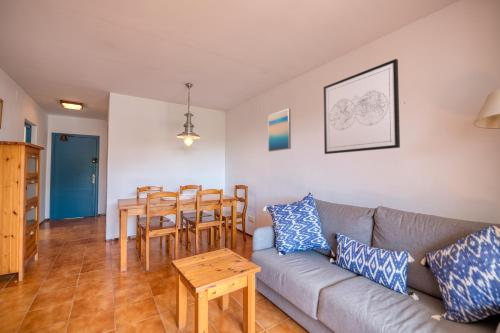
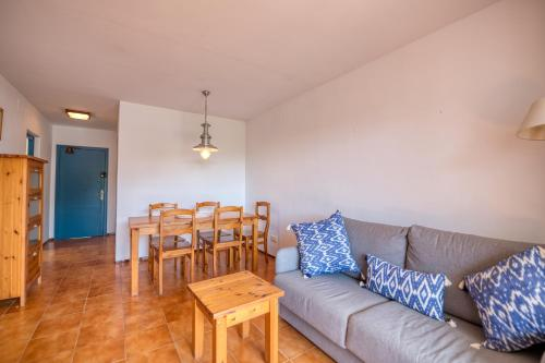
- wall art [323,58,401,155]
- wall art [267,108,292,153]
